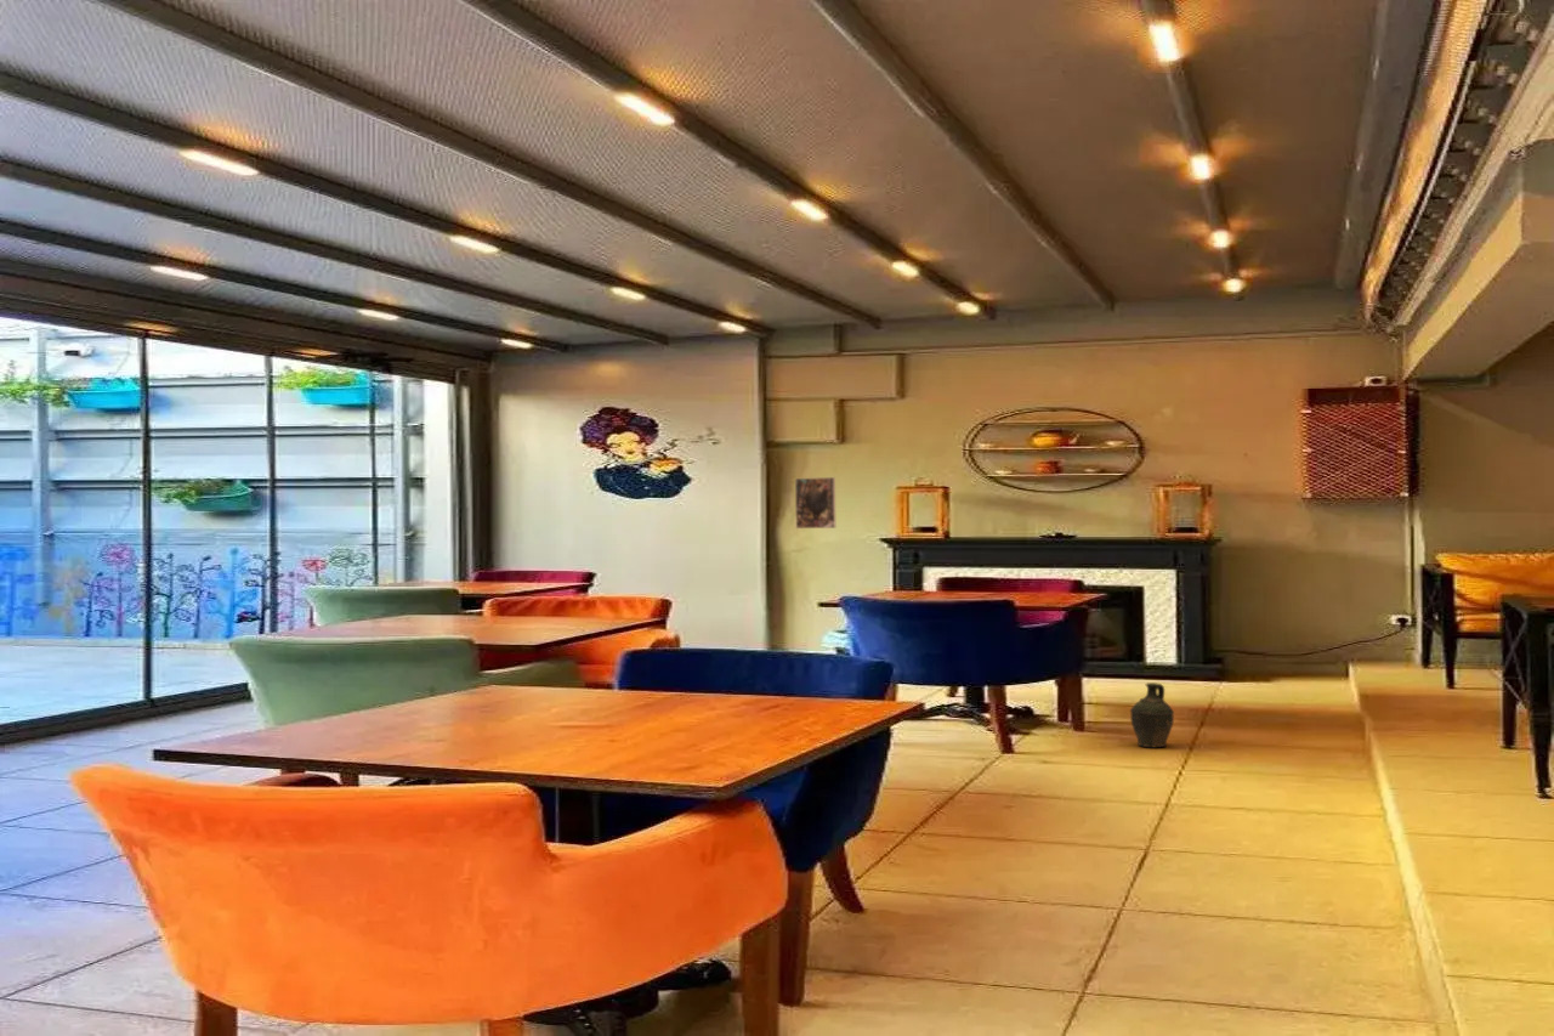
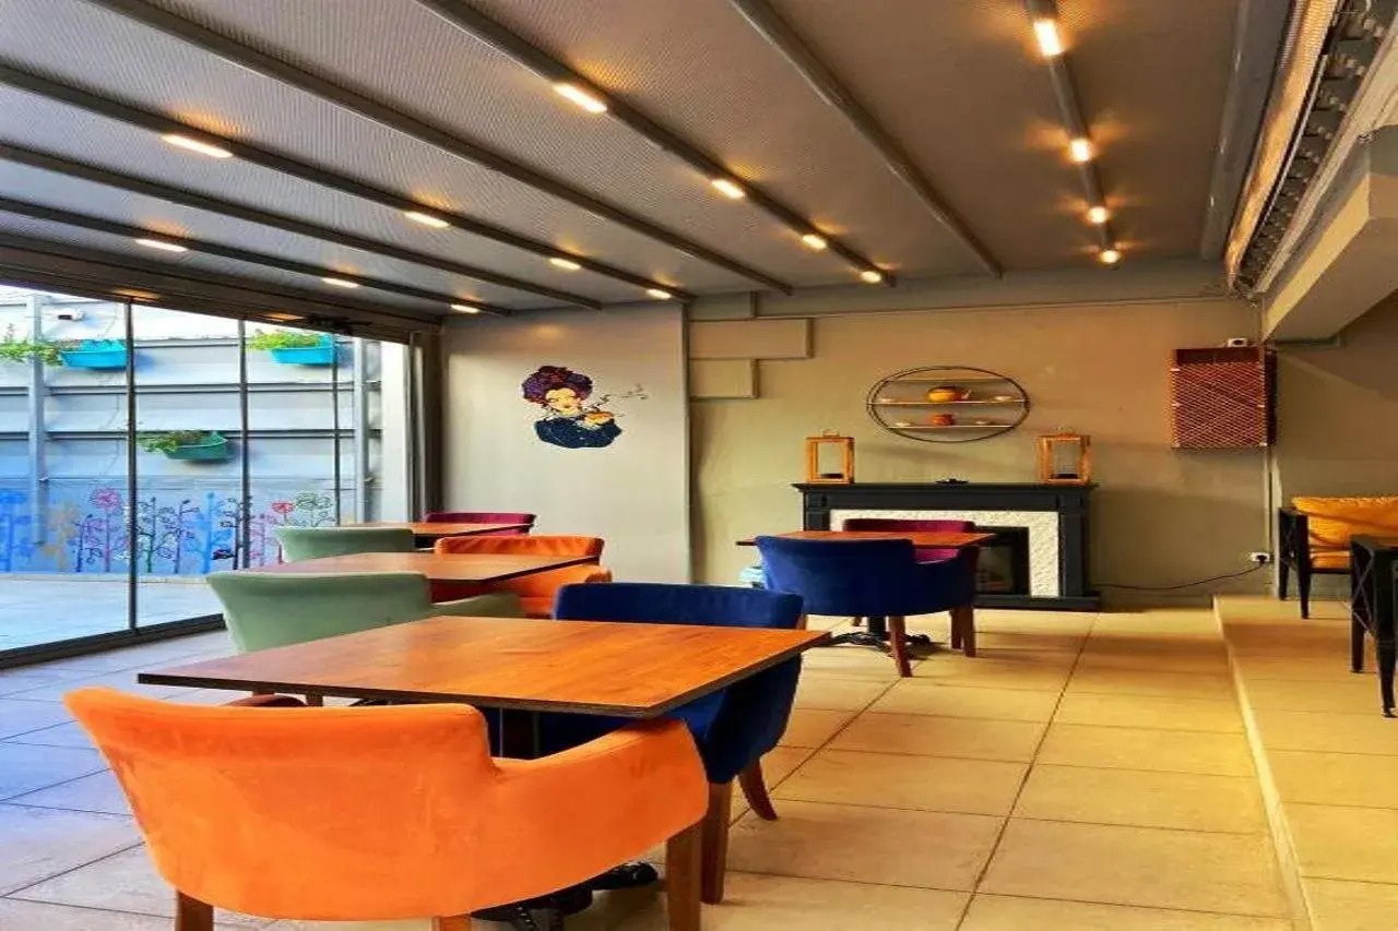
- ceramic jug [1129,681,1175,748]
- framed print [794,476,838,530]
